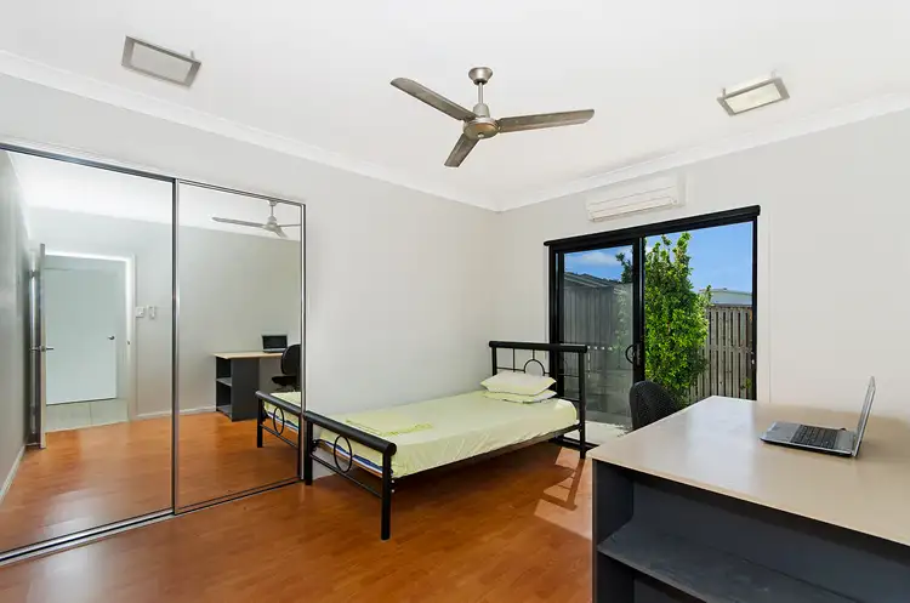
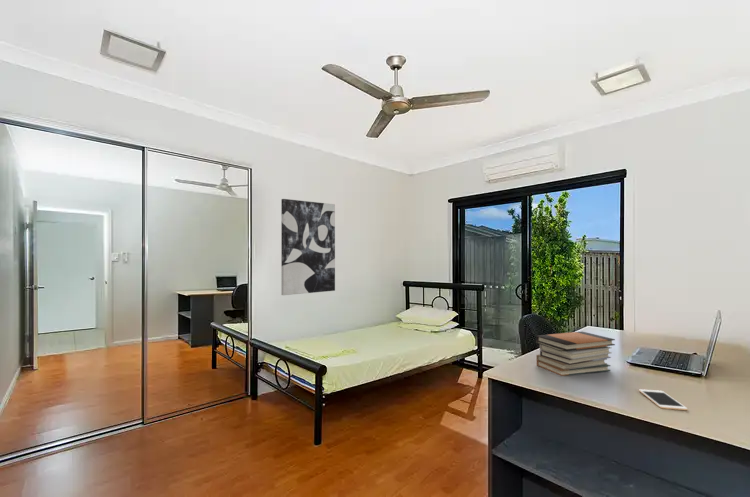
+ wall art [280,198,336,296]
+ book stack [535,330,616,377]
+ cell phone [638,388,688,411]
